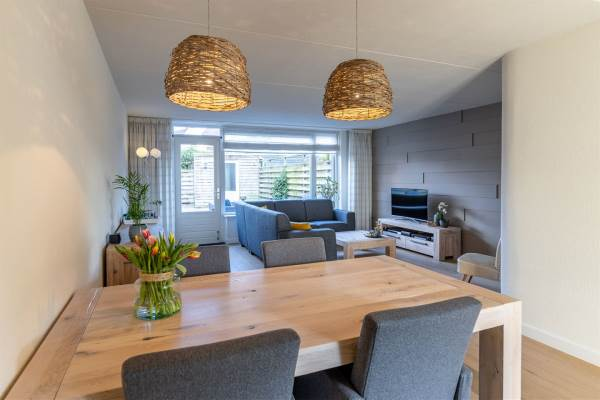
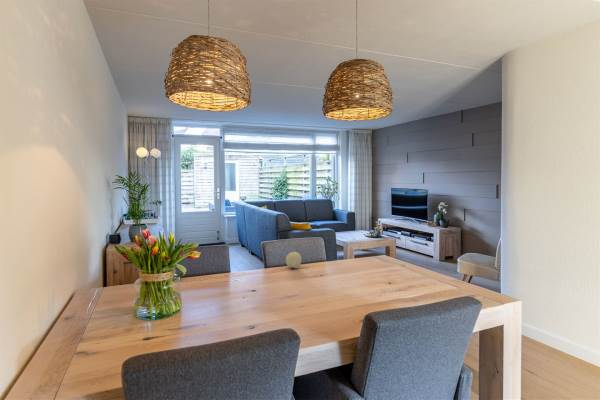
+ fruit [285,251,303,269]
